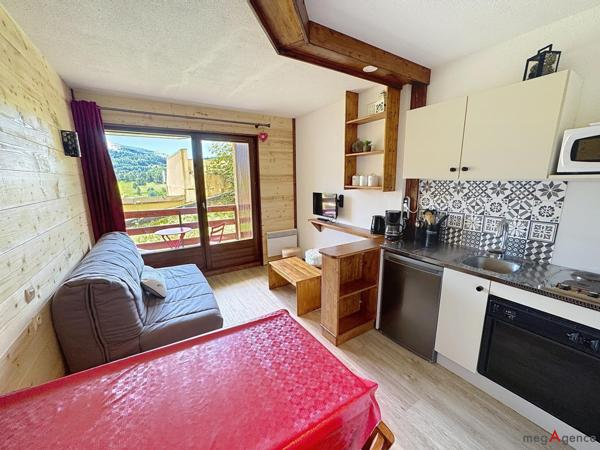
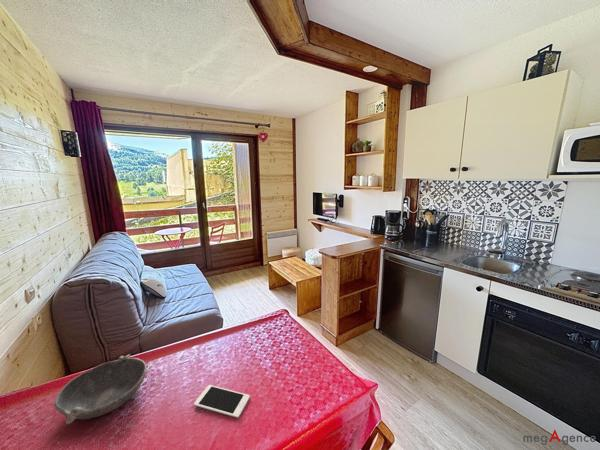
+ bowl [53,354,148,425]
+ cell phone [193,384,251,419]
